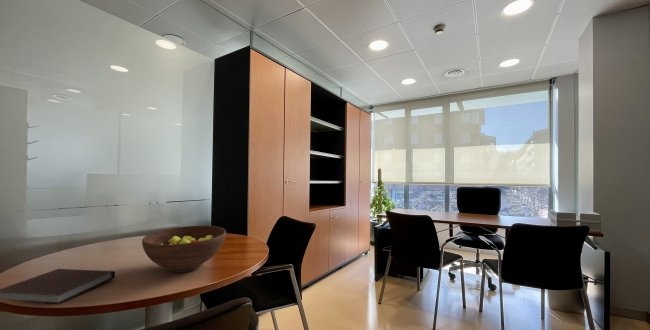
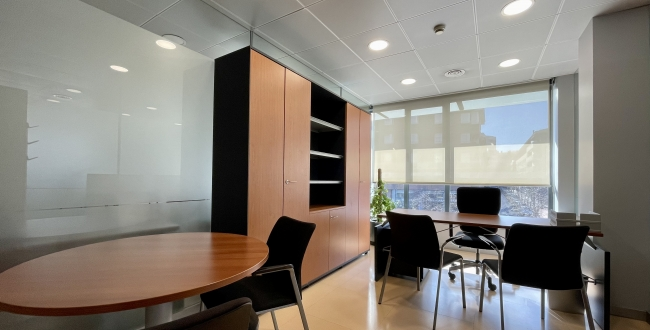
- notebook [0,268,116,305]
- fruit bowl [141,225,227,273]
